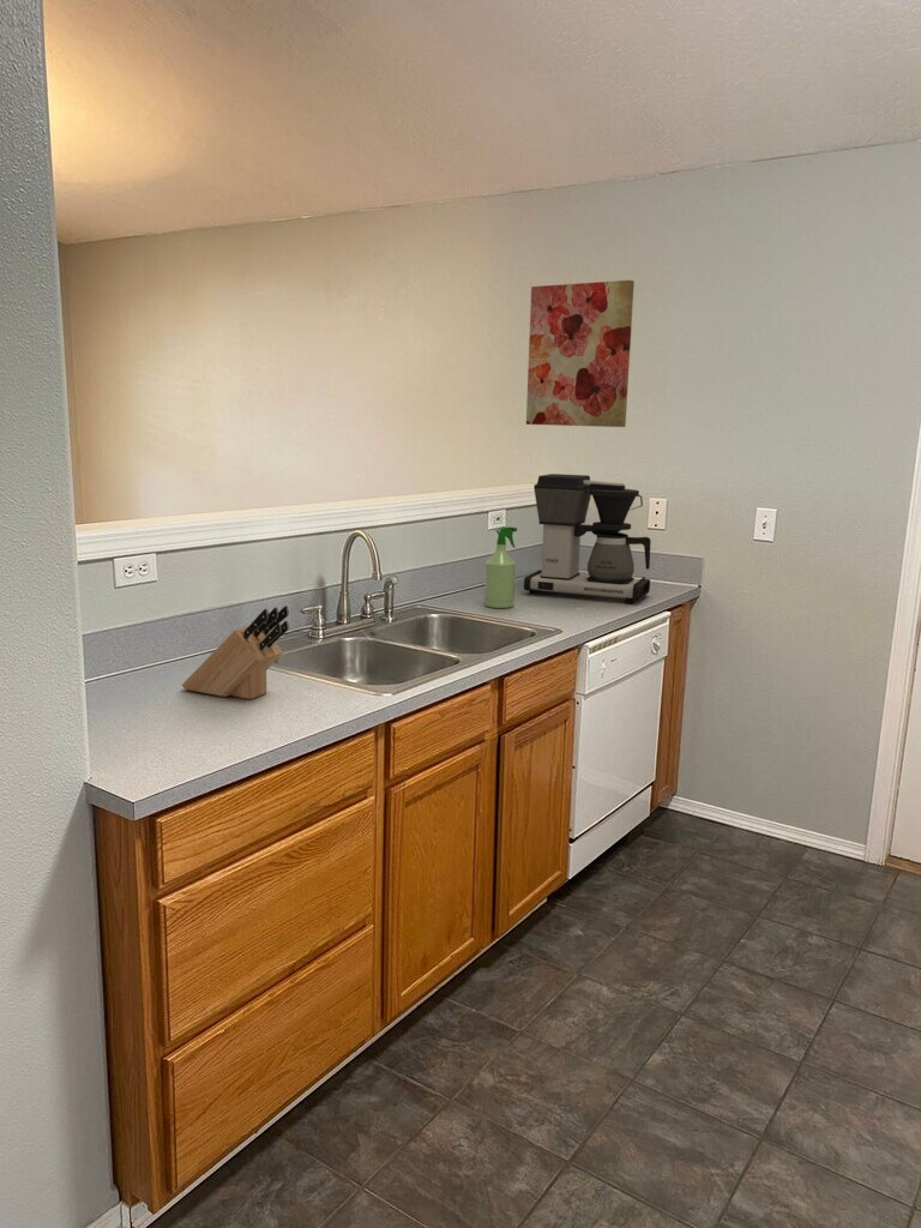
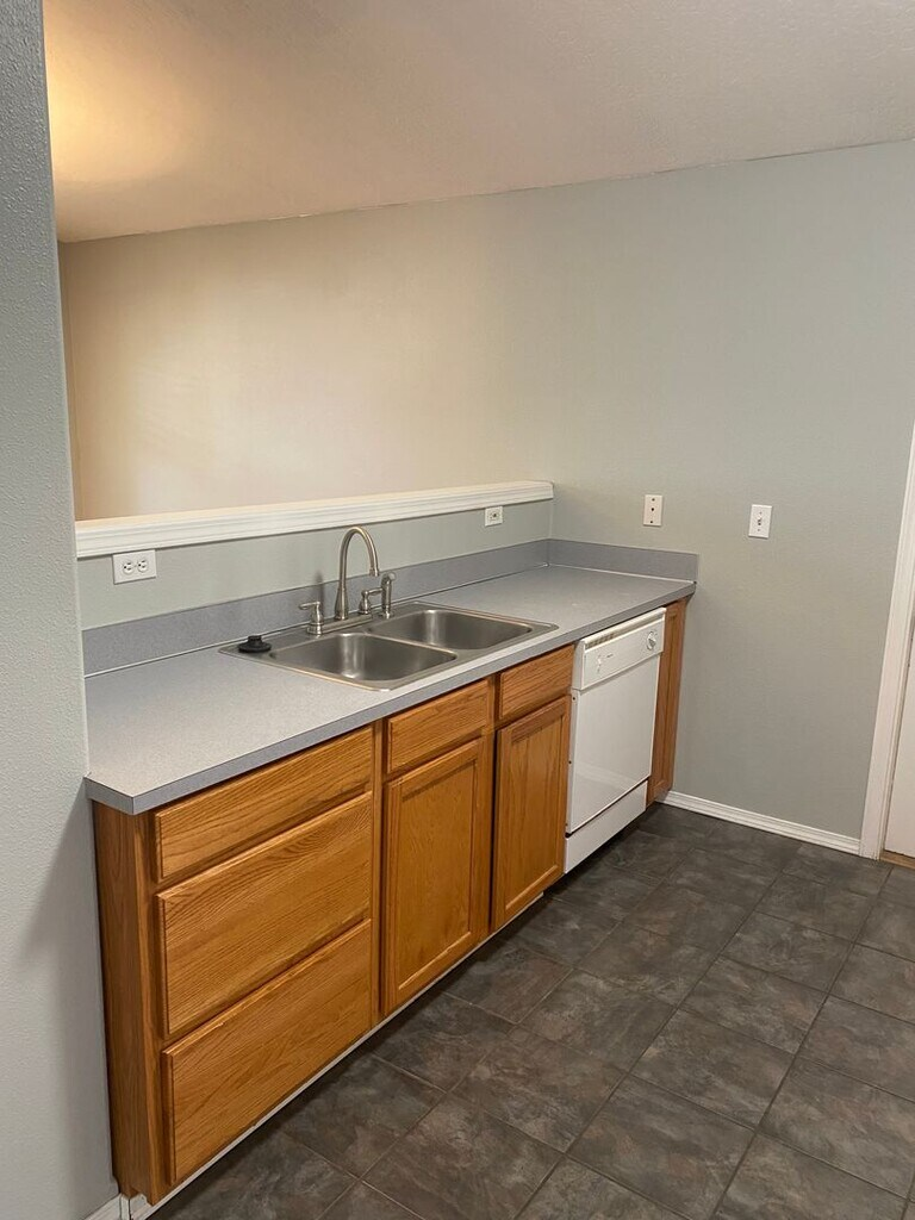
- coffee maker [523,472,652,604]
- wall art [525,279,636,428]
- spray bottle [483,526,518,609]
- knife block [181,604,290,700]
